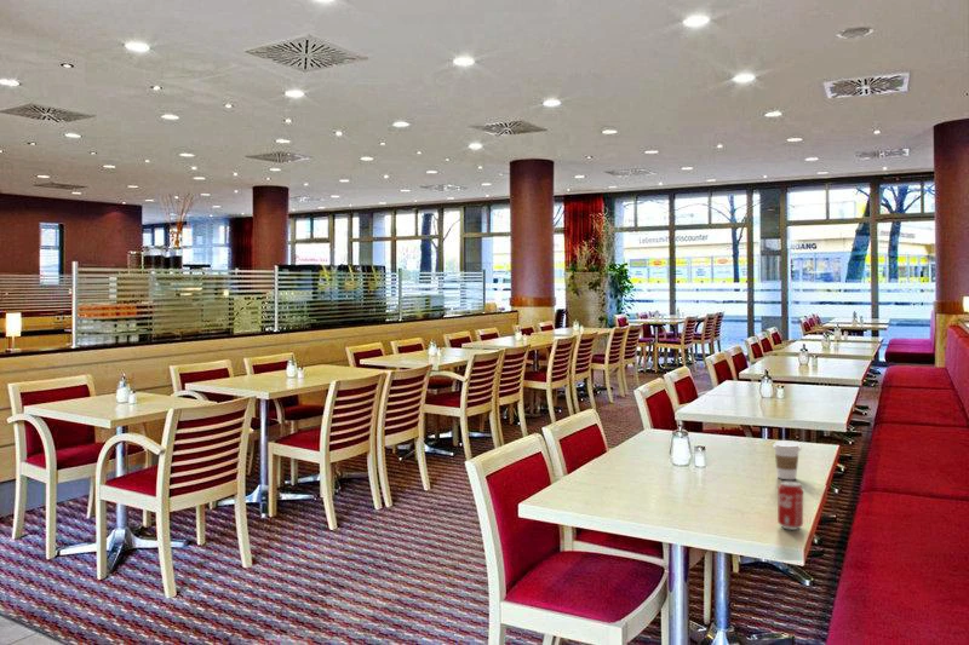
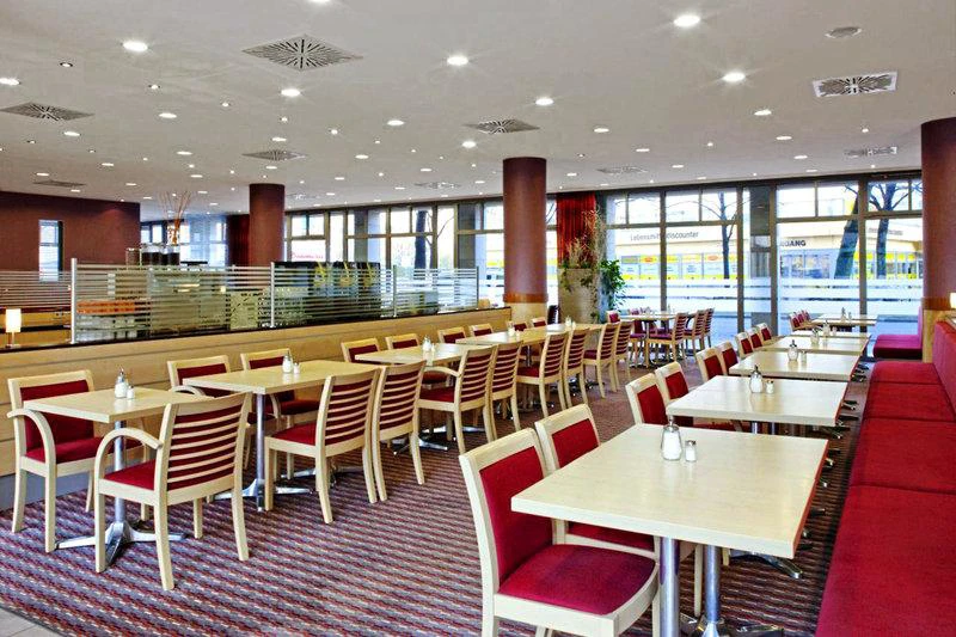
- coffee cup [772,439,802,480]
- beverage can [776,480,804,531]
